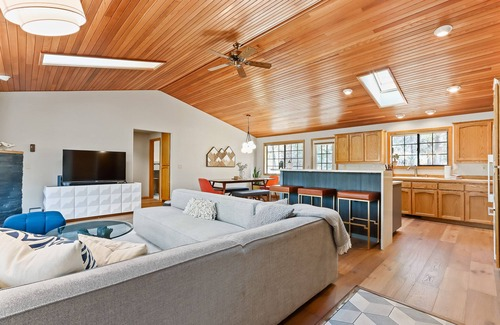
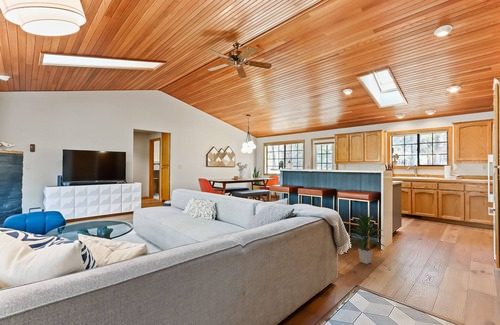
+ indoor plant [348,213,386,265]
